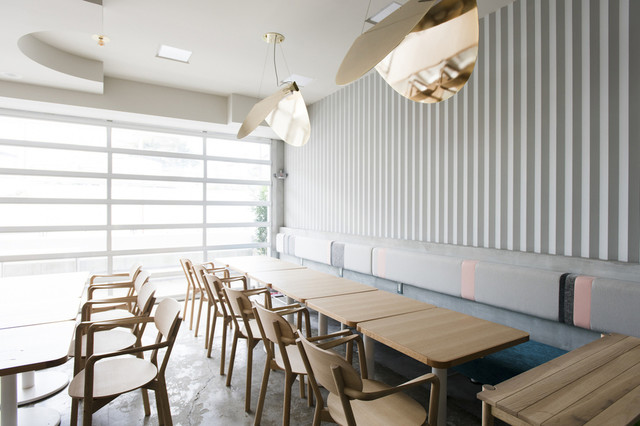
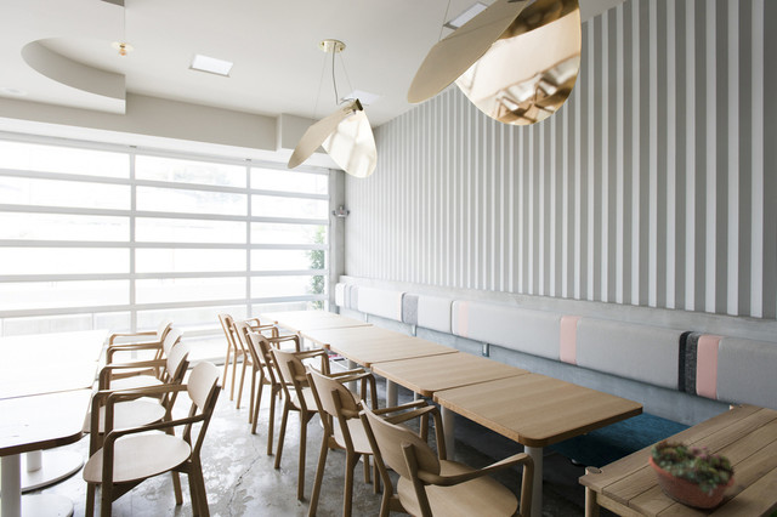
+ succulent planter [647,434,737,510]
